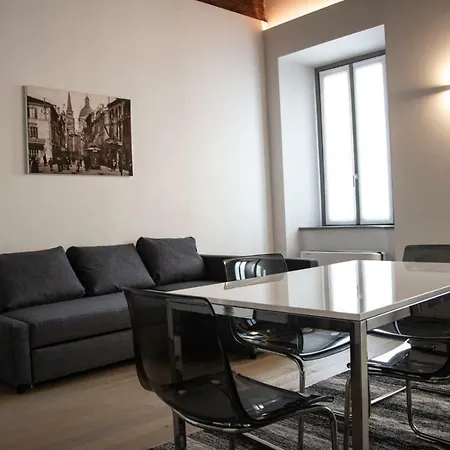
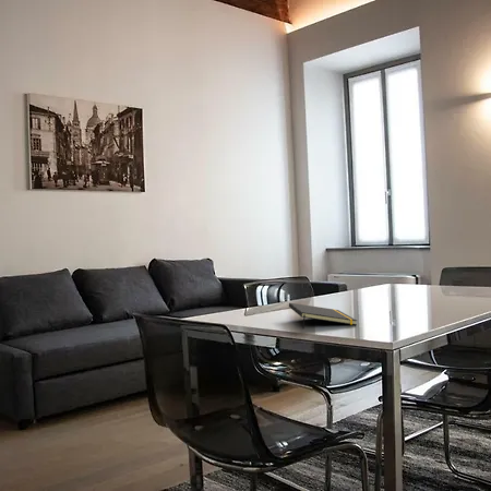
+ notepad [288,302,358,330]
